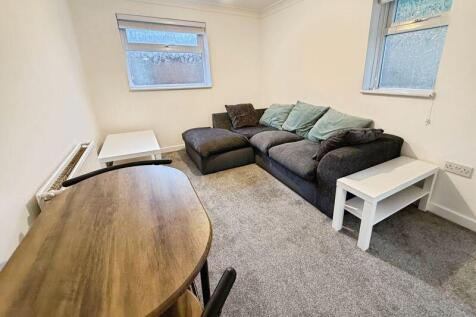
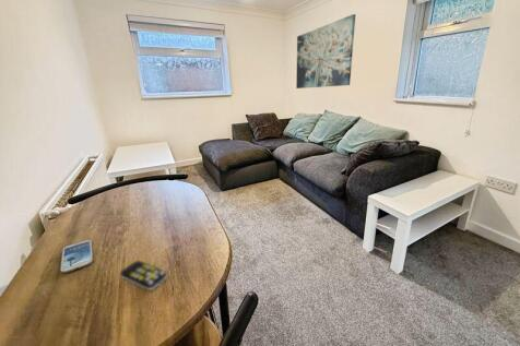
+ wall art [295,13,356,90]
+ smartphone [59,239,94,274]
+ remote control [119,260,168,291]
